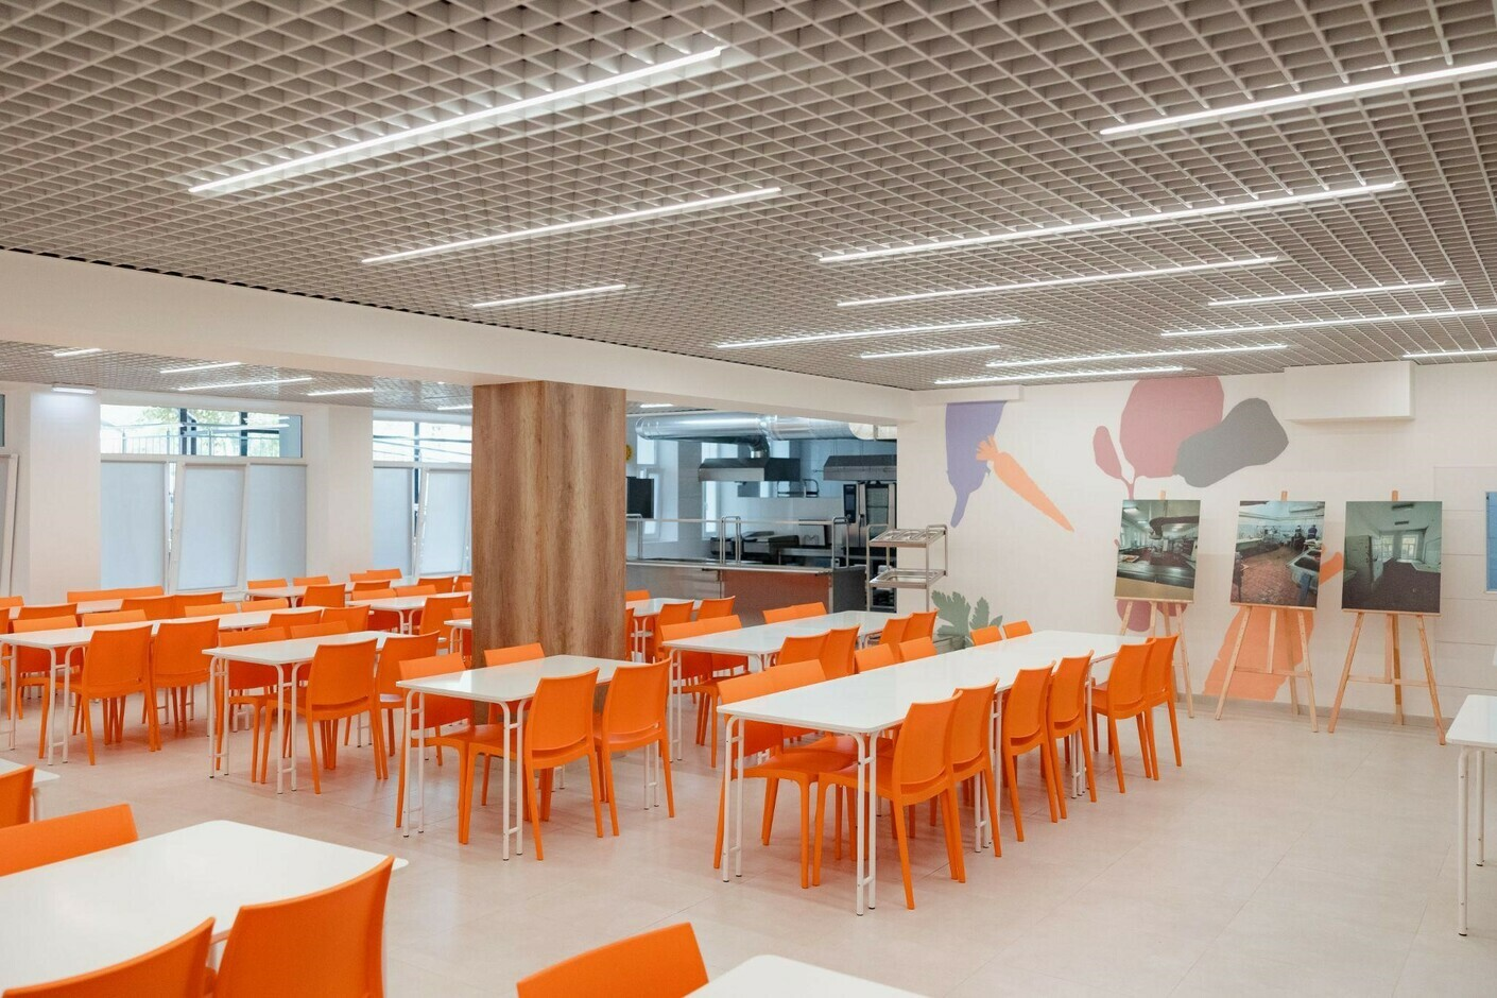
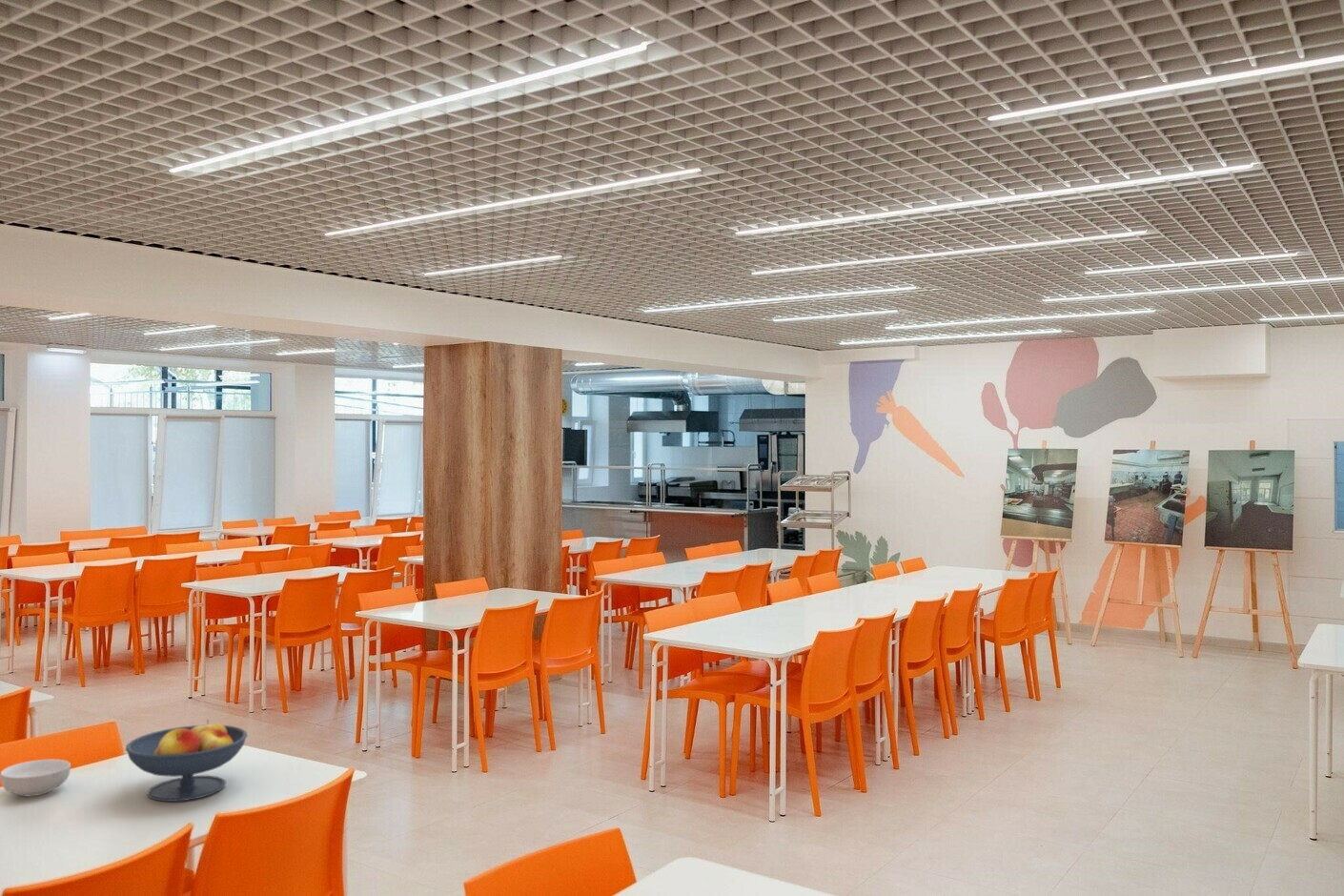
+ fruit bowl [125,719,248,803]
+ cereal bowl [0,759,71,798]
